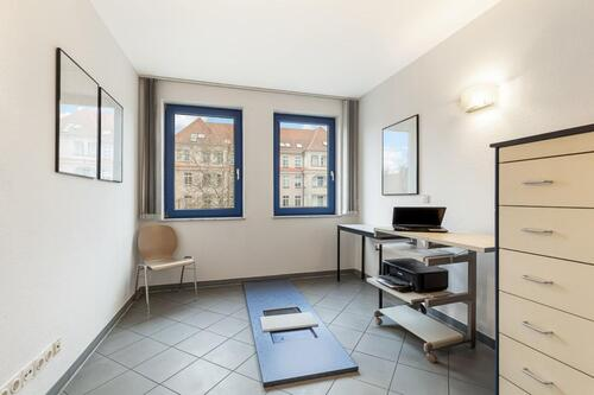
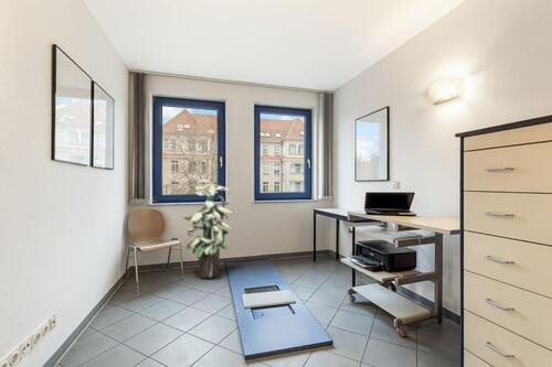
+ indoor plant [182,179,233,279]
